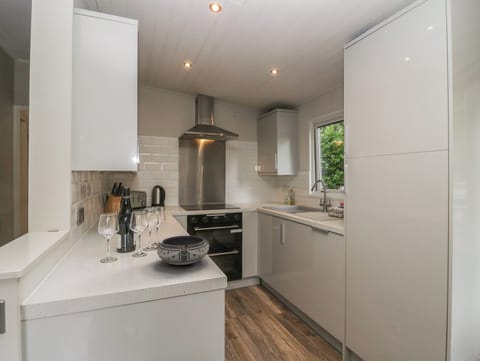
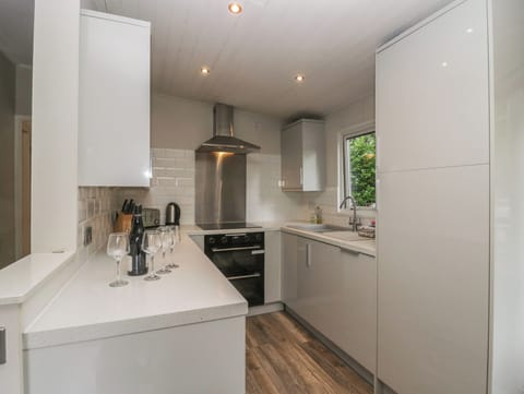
- bowl [154,235,211,266]
